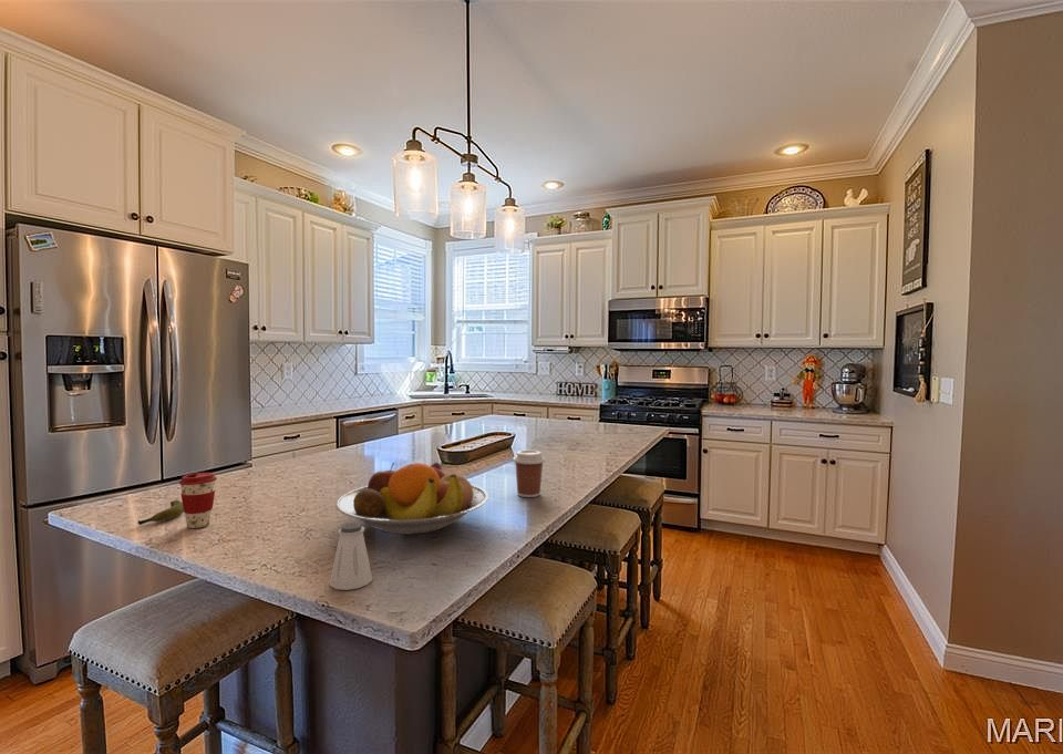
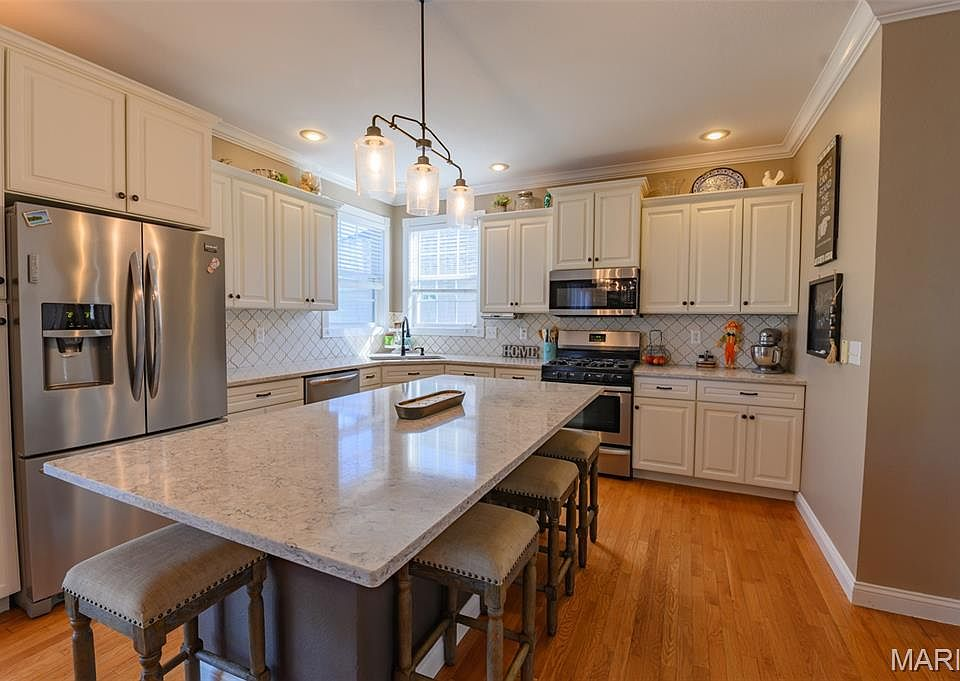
- coffee cup [178,472,218,529]
- saltshaker [329,521,373,591]
- fruit bowl [336,462,489,535]
- banana [137,499,184,526]
- coffee cup [512,450,546,498]
